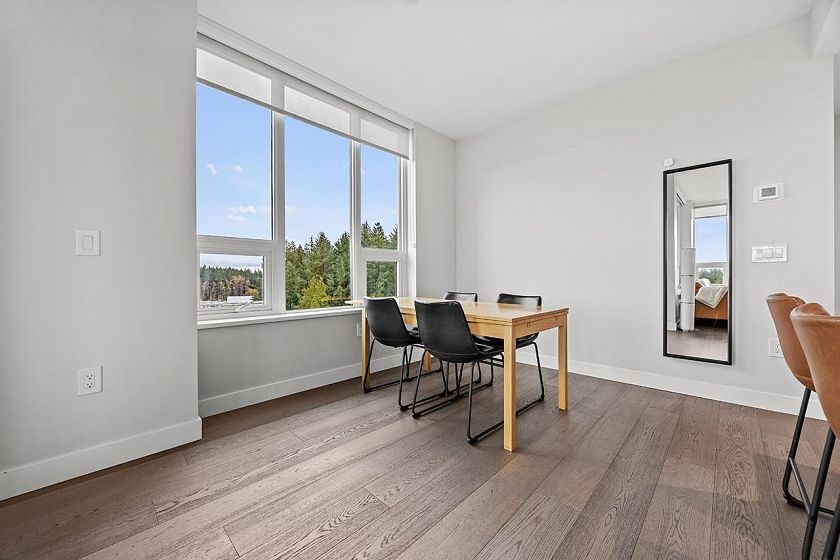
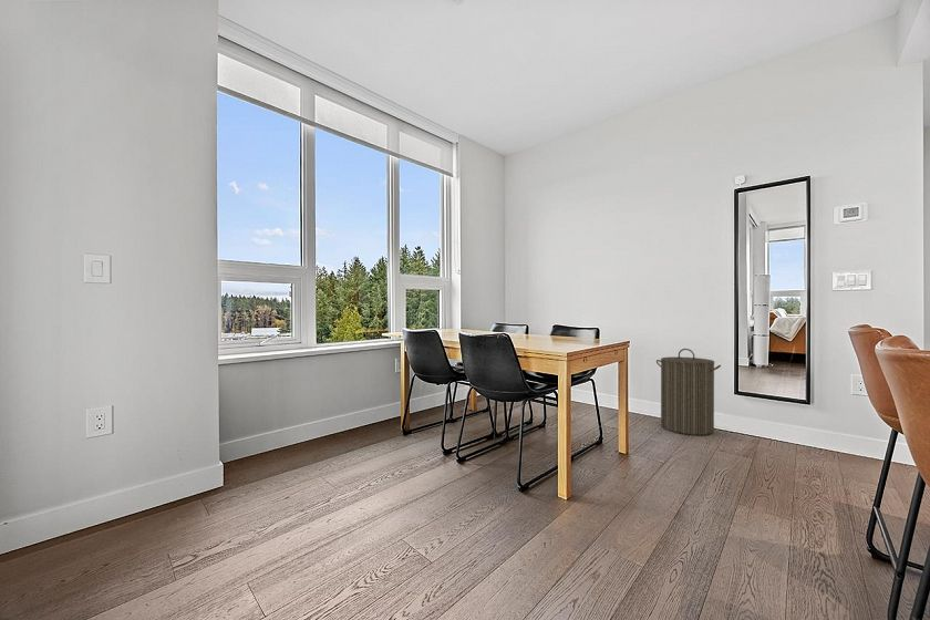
+ laundry hamper [655,348,722,436]
